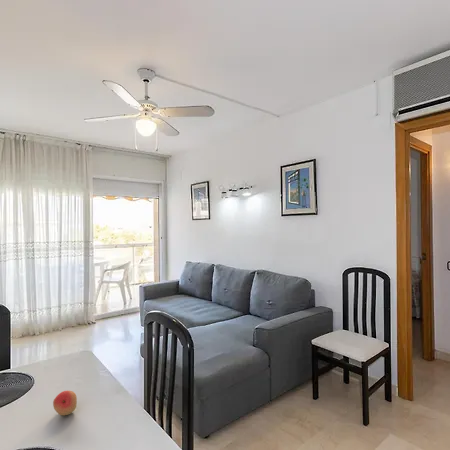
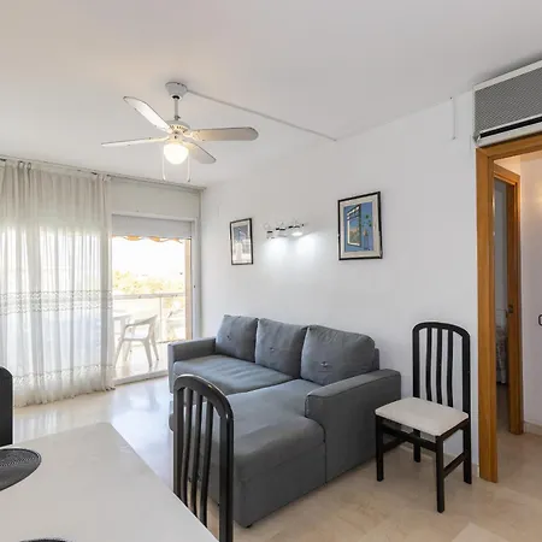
- fruit [52,390,78,416]
